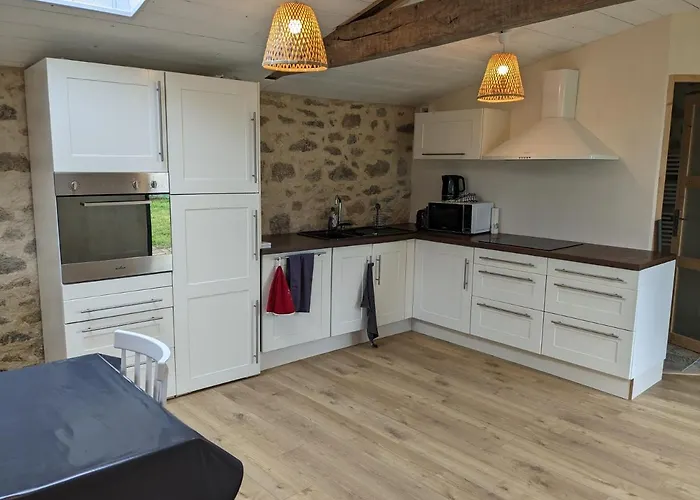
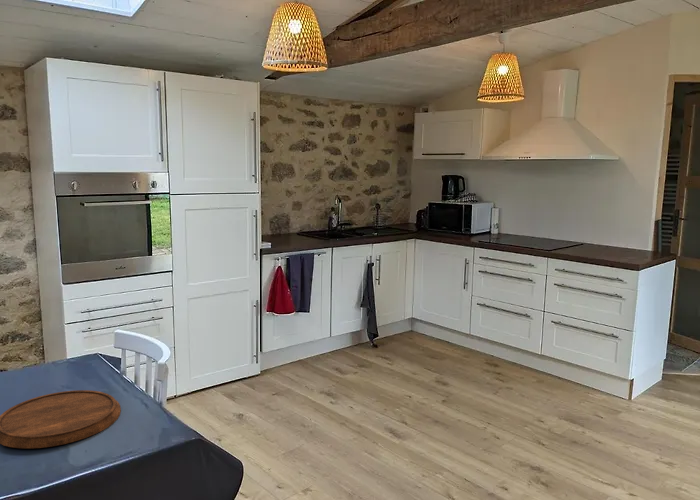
+ cutting board [0,389,122,449]
